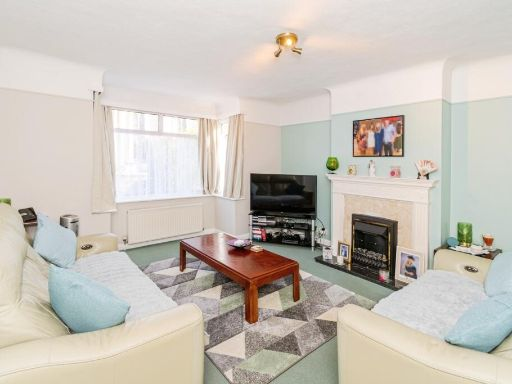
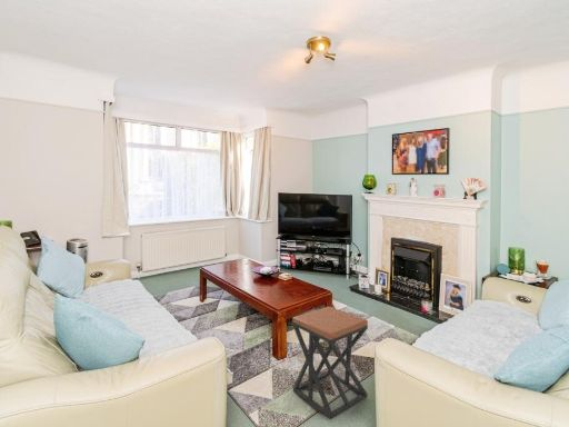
+ stool [291,306,369,420]
